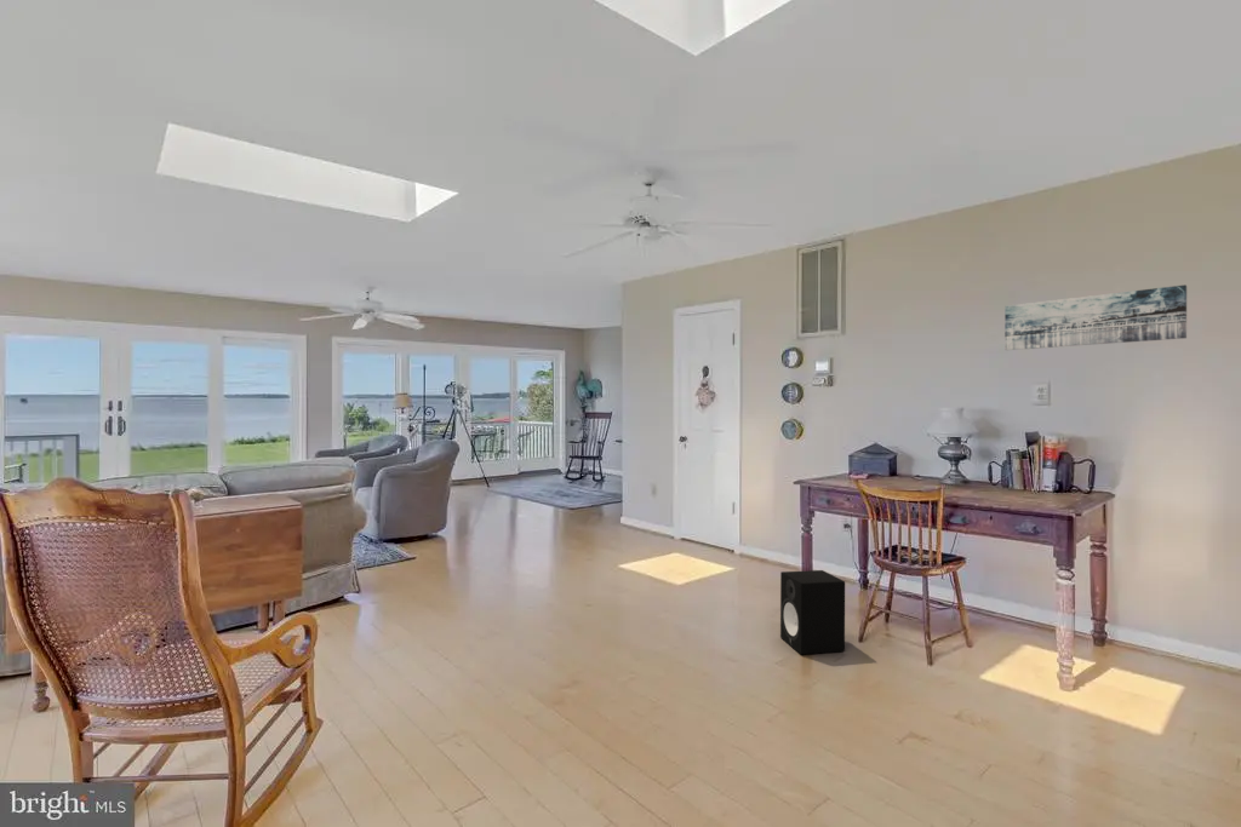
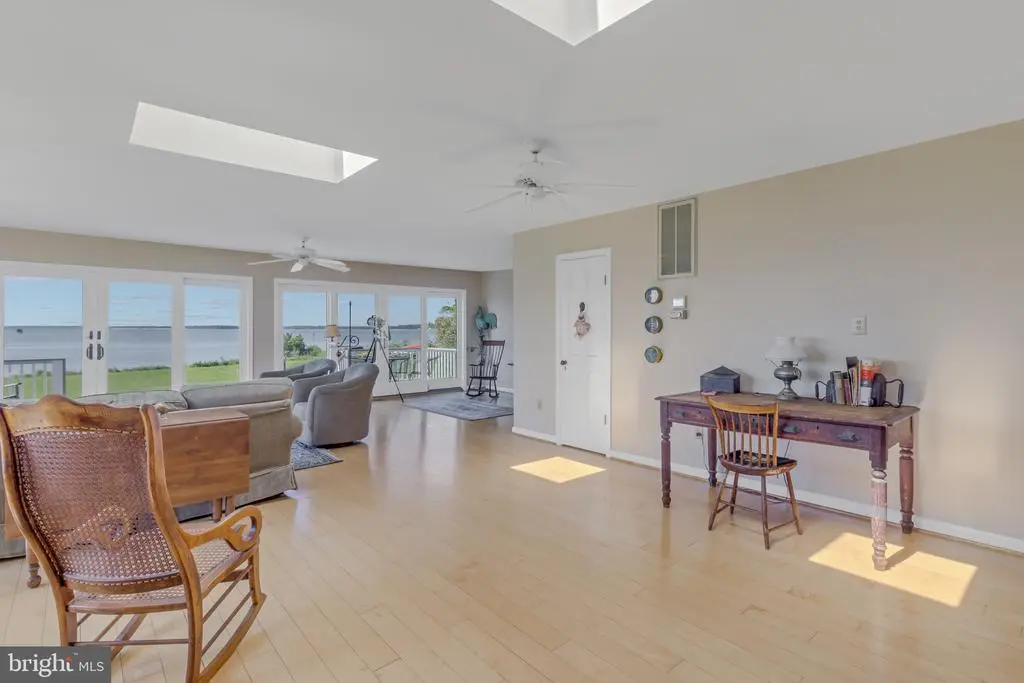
- wall art [1003,283,1188,351]
- speaker [779,569,846,655]
